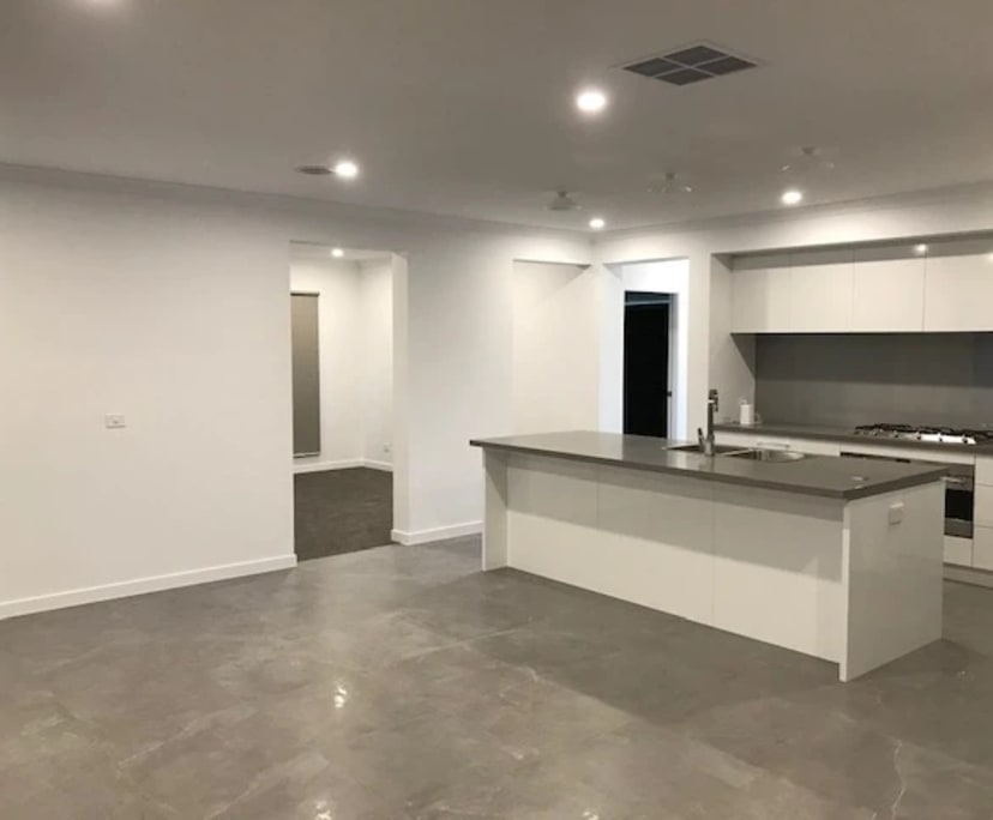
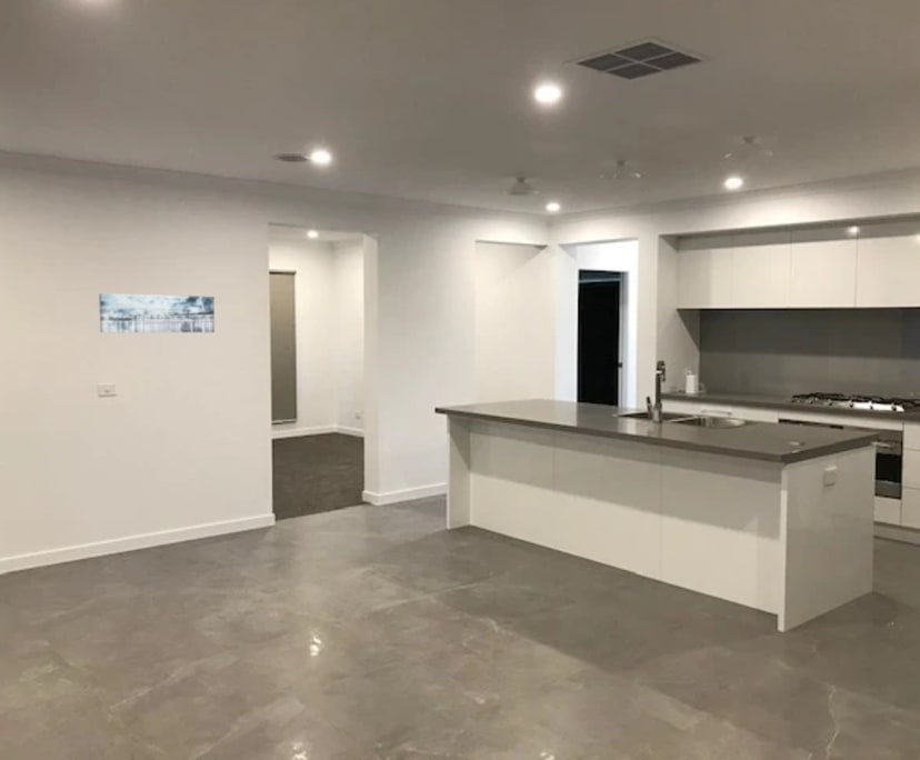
+ wall art [98,292,216,333]
